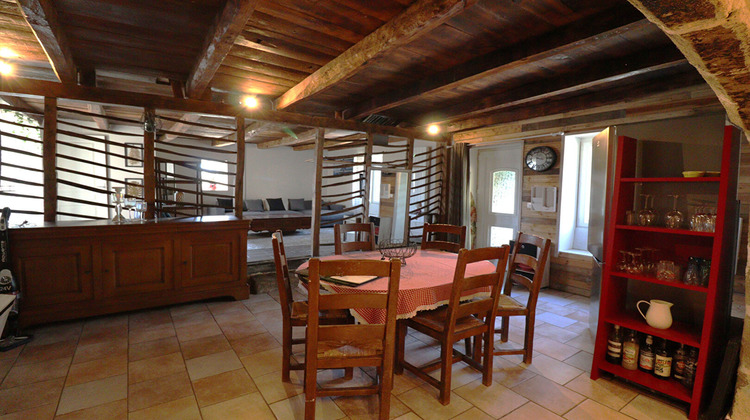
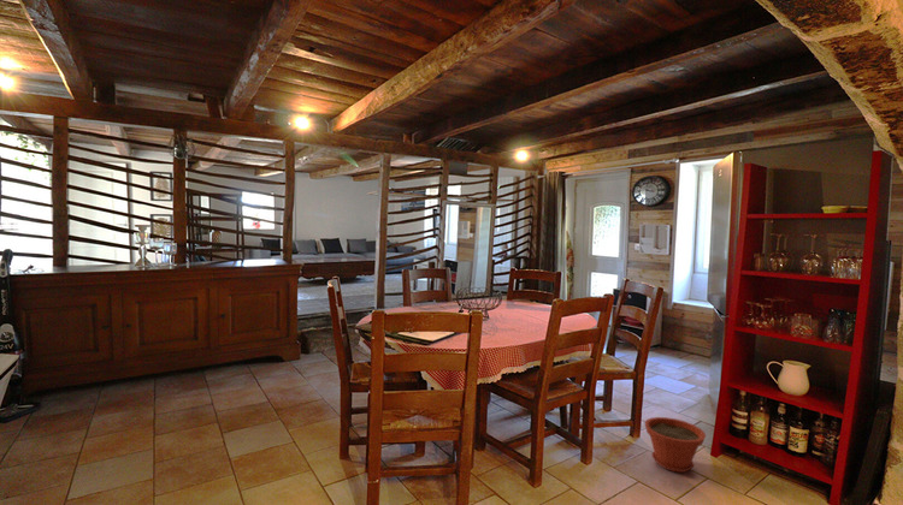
+ plant pot [643,416,707,474]
